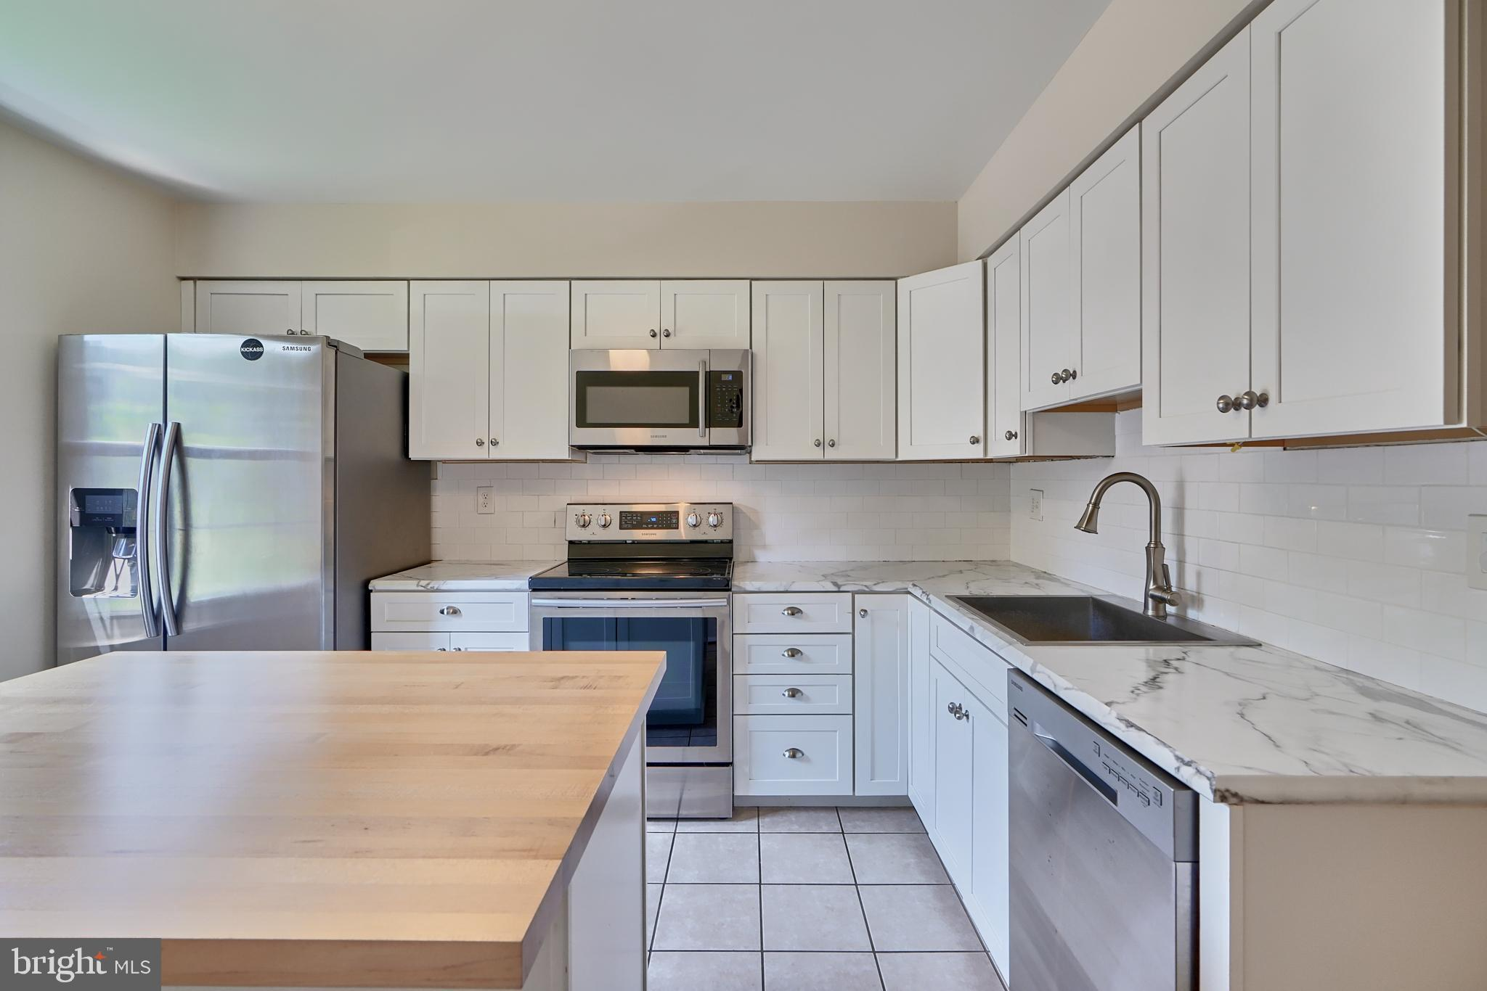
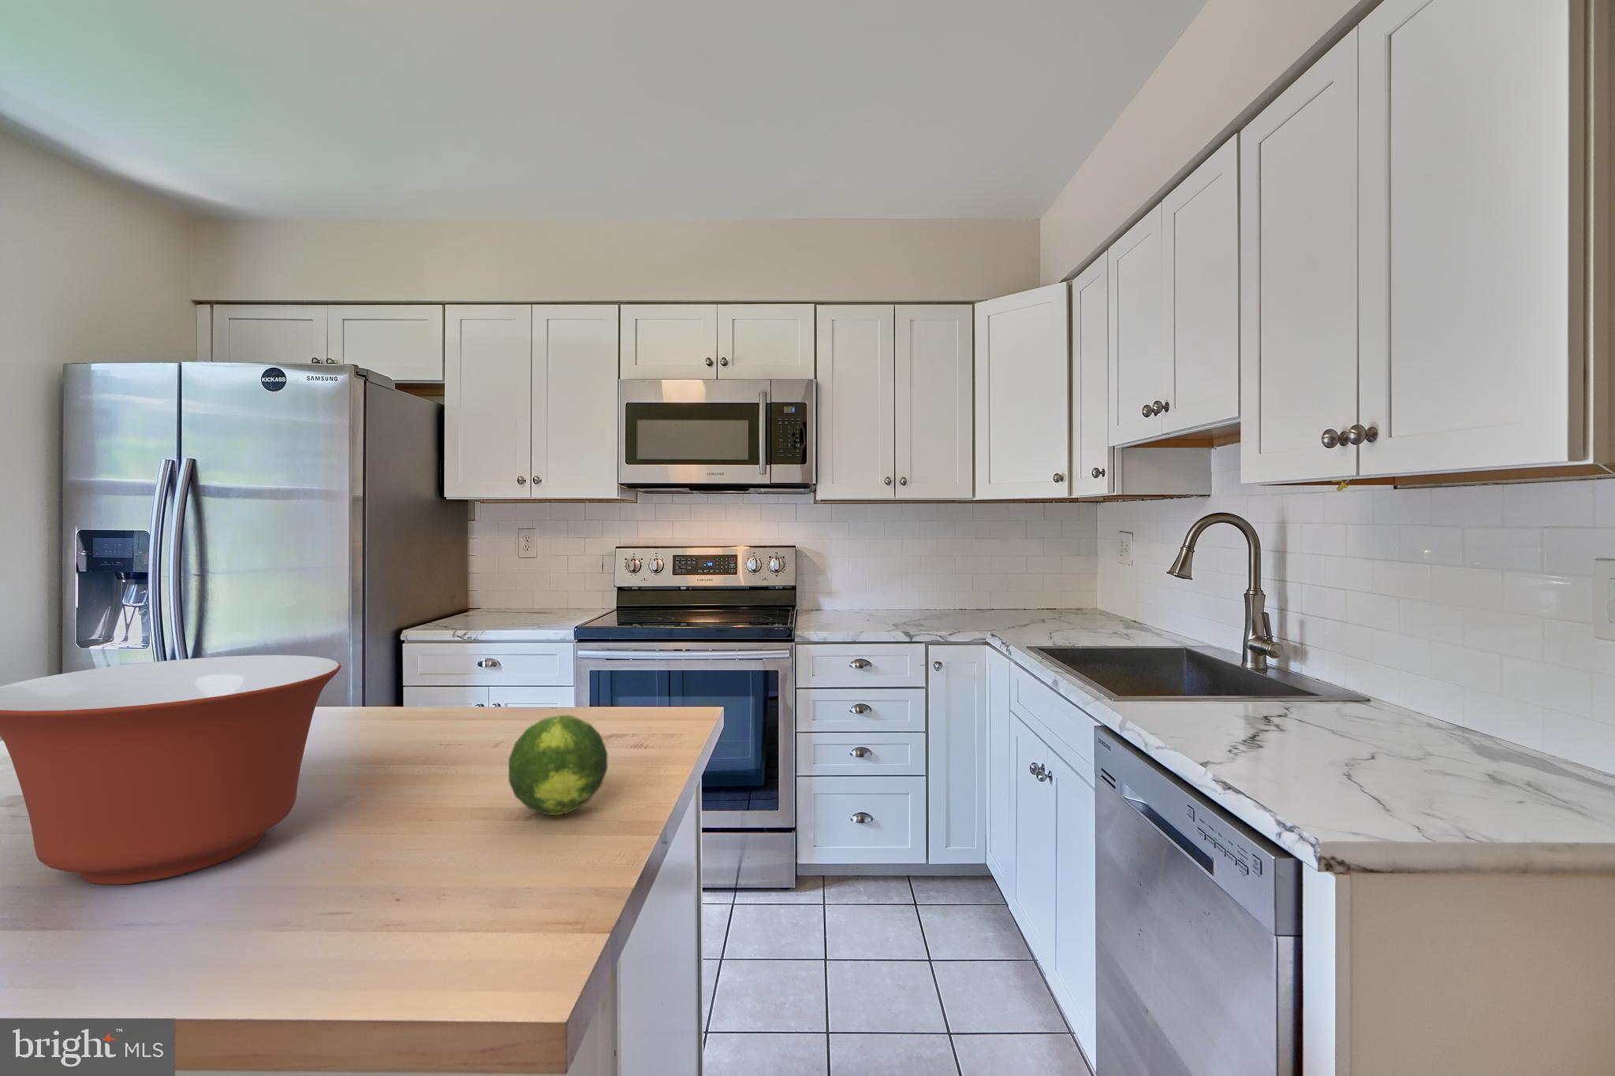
+ mixing bowl [0,654,342,885]
+ fruit [508,715,608,817]
